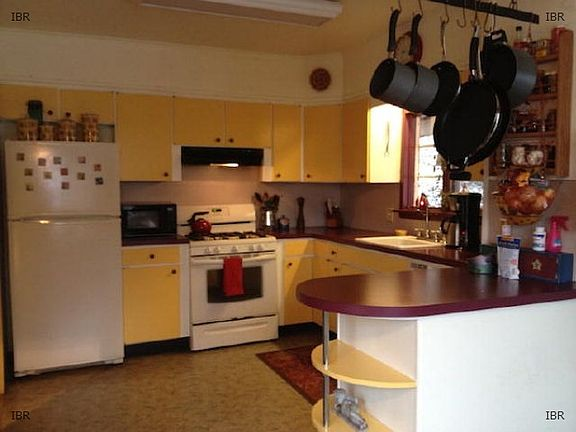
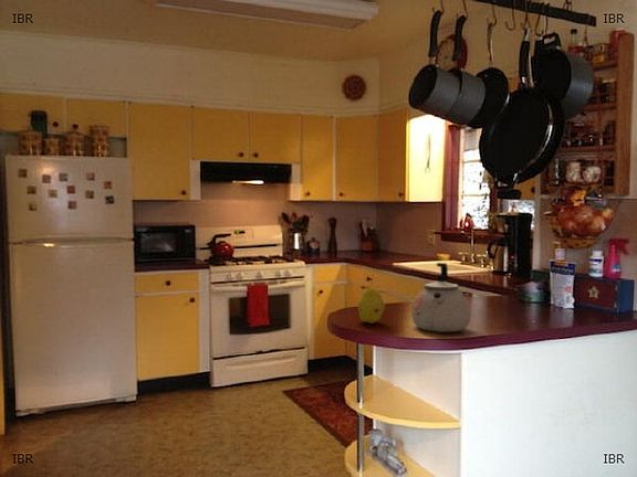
+ kettle [410,262,471,333]
+ fruit [356,286,386,325]
